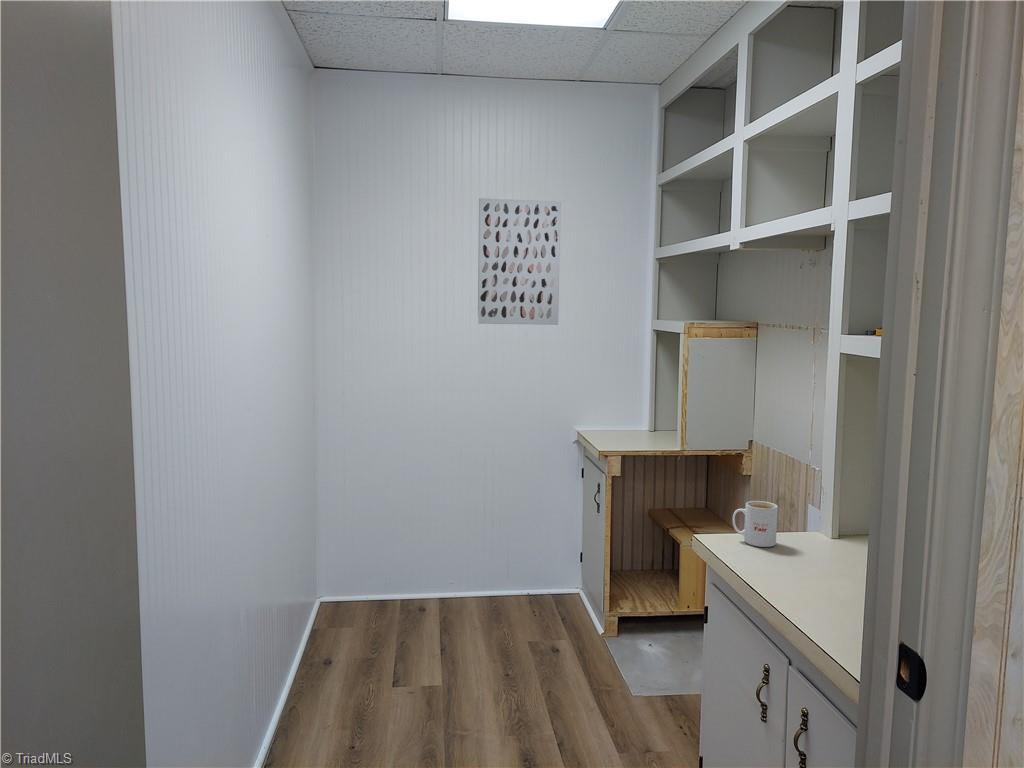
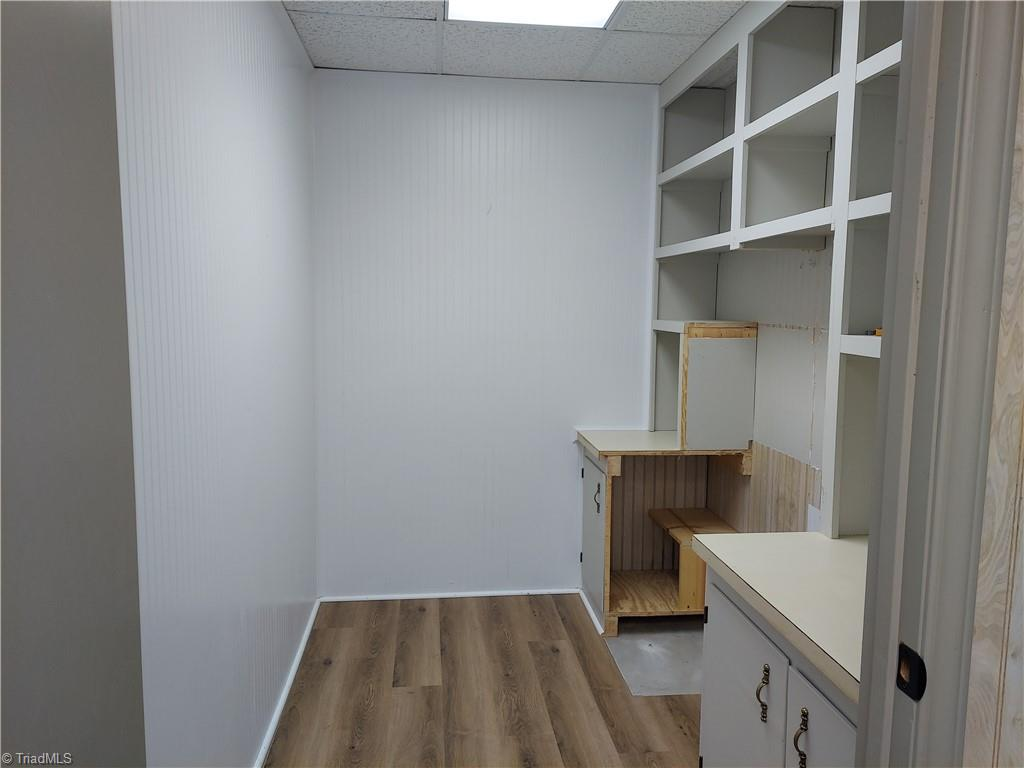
- mug [732,500,779,548]
- wall art [477,197,562,326]
